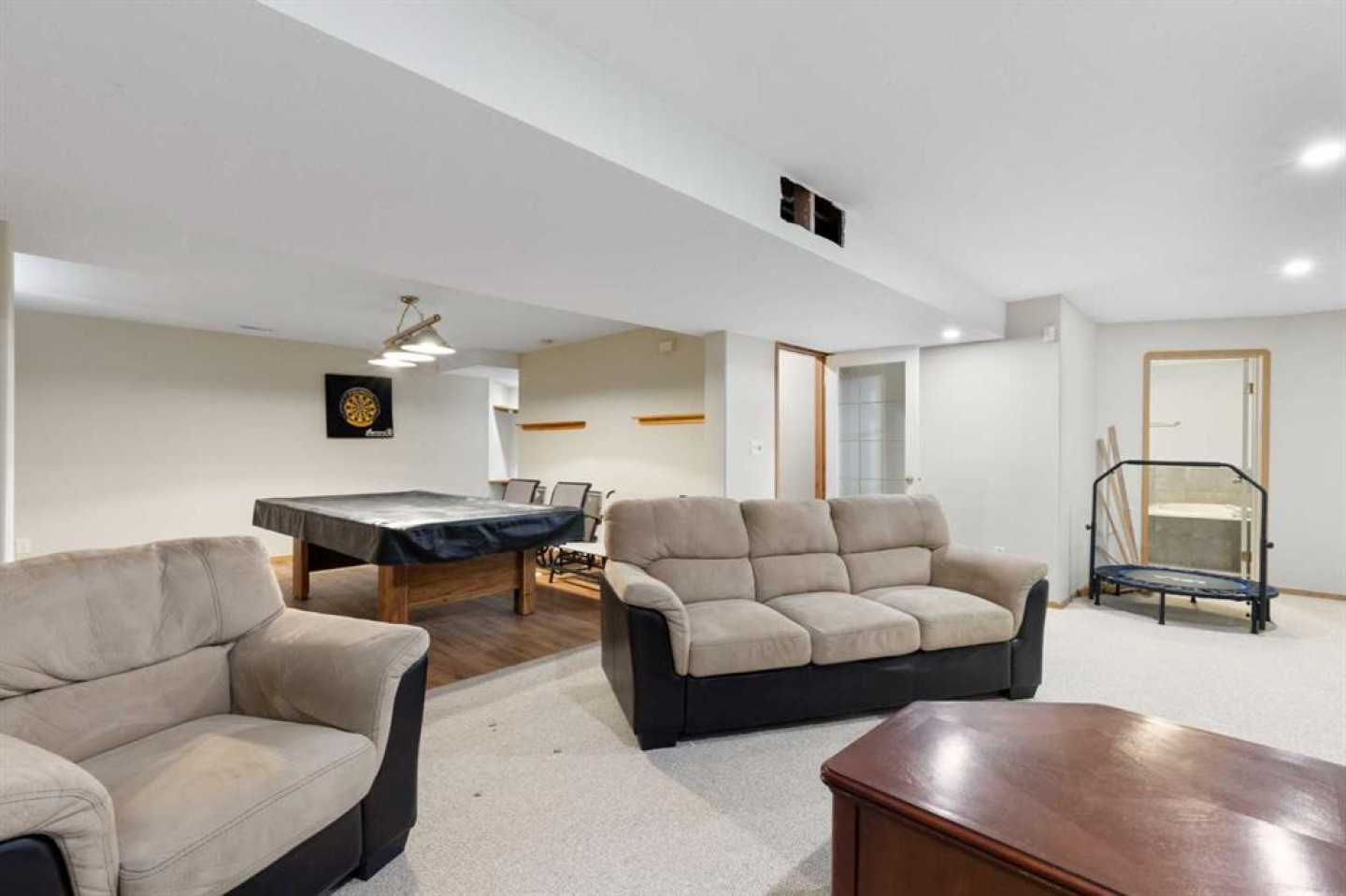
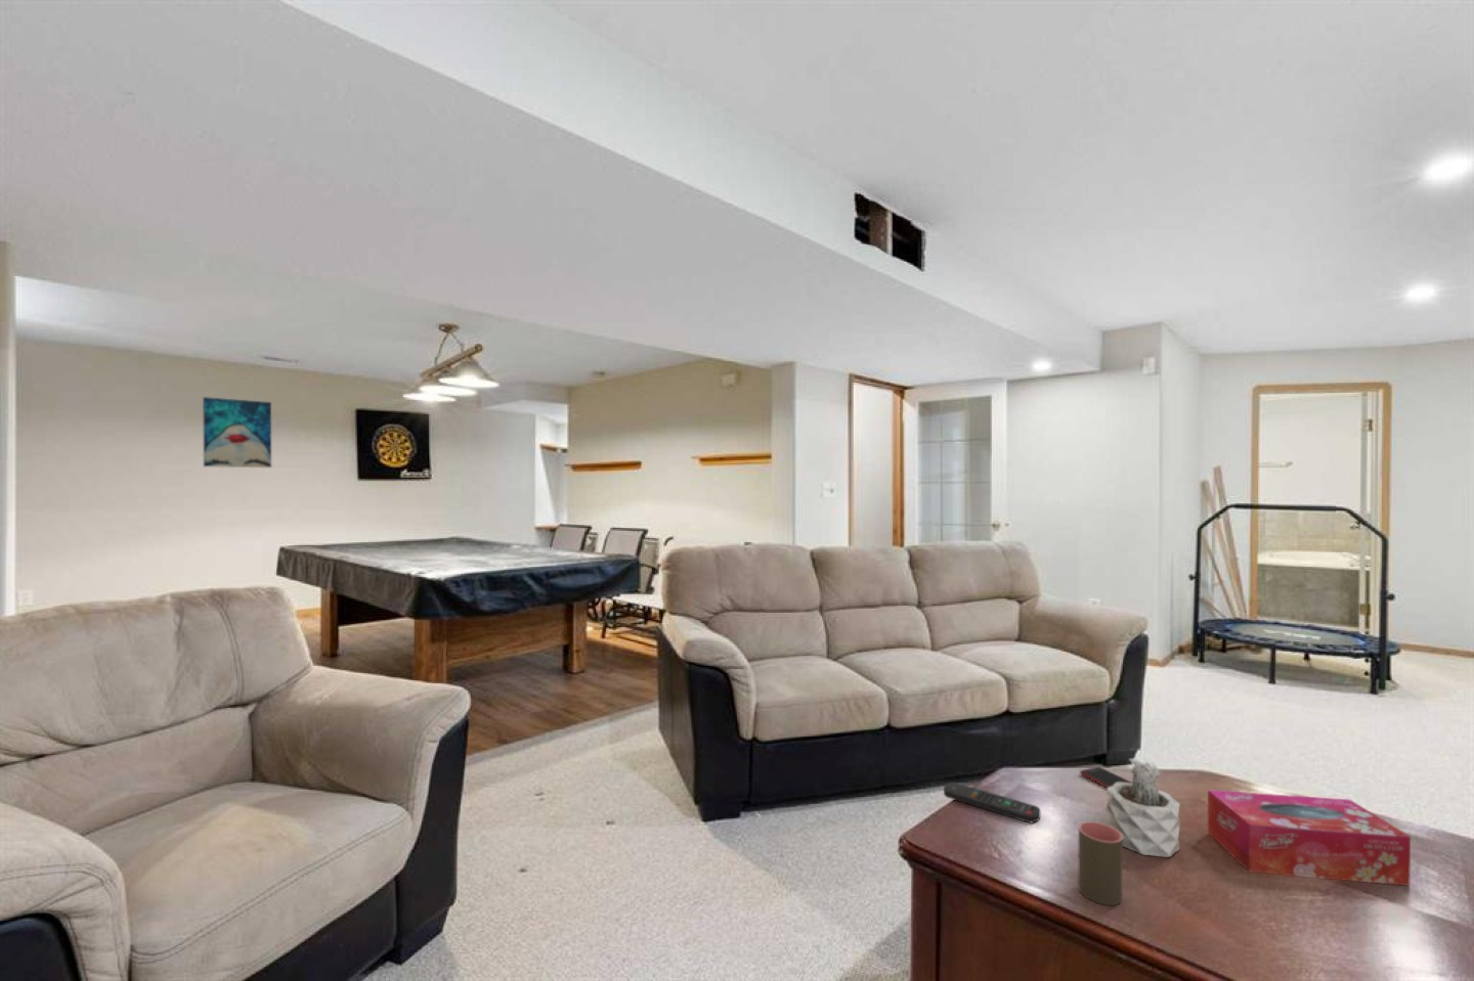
+ cup [1076,820,1124,907]
+ tissue box [1207,788,1412,887]
+ remote control [943,782,1041,823]
+ cell phone [1079,766,1132,788]
+ wall art [201,396,273,469]
+ succulent plant [1105,757,1182,858]
